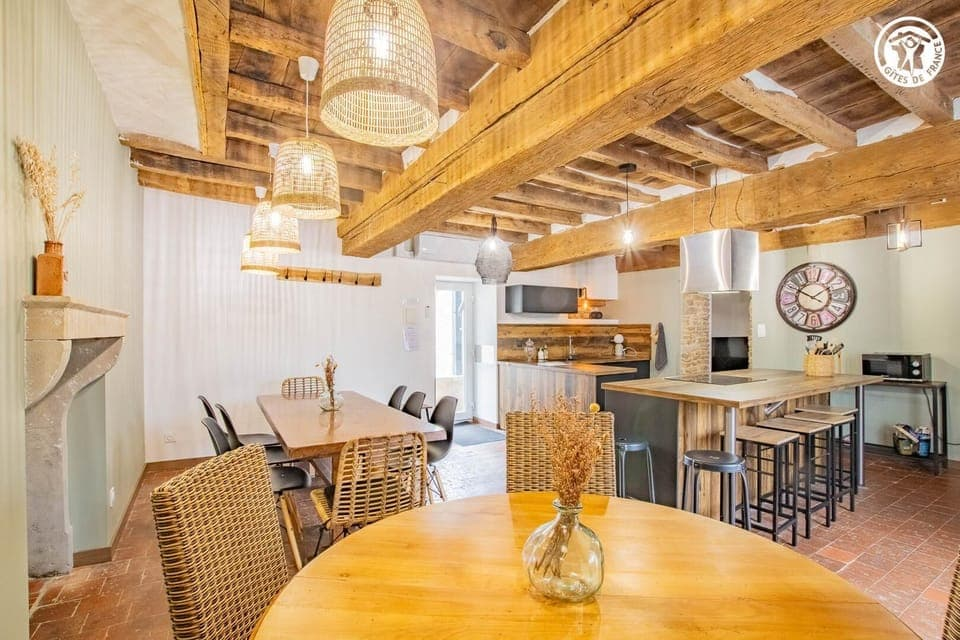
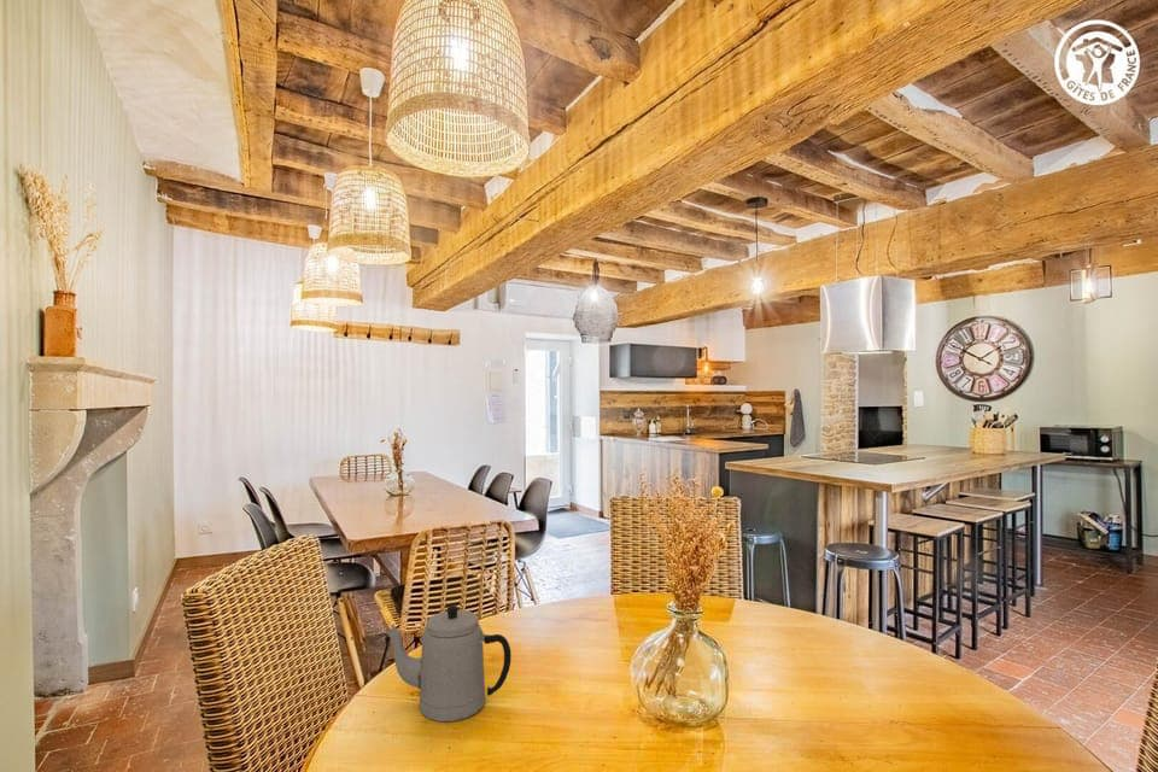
+ teapot [385,604,513,723]
